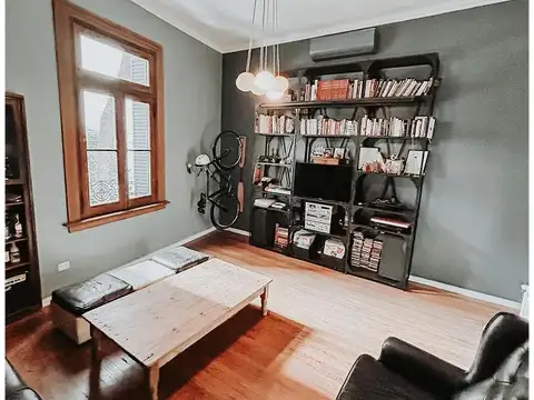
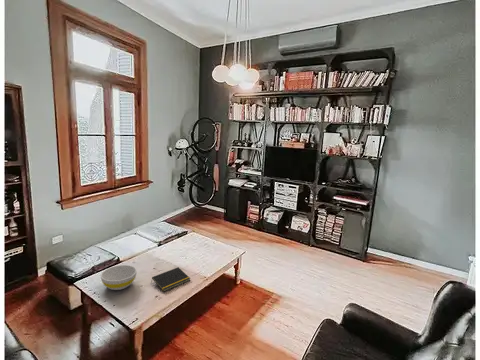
+ bowl [100,264,138,291]
+ notepad [150,266,191,292]
